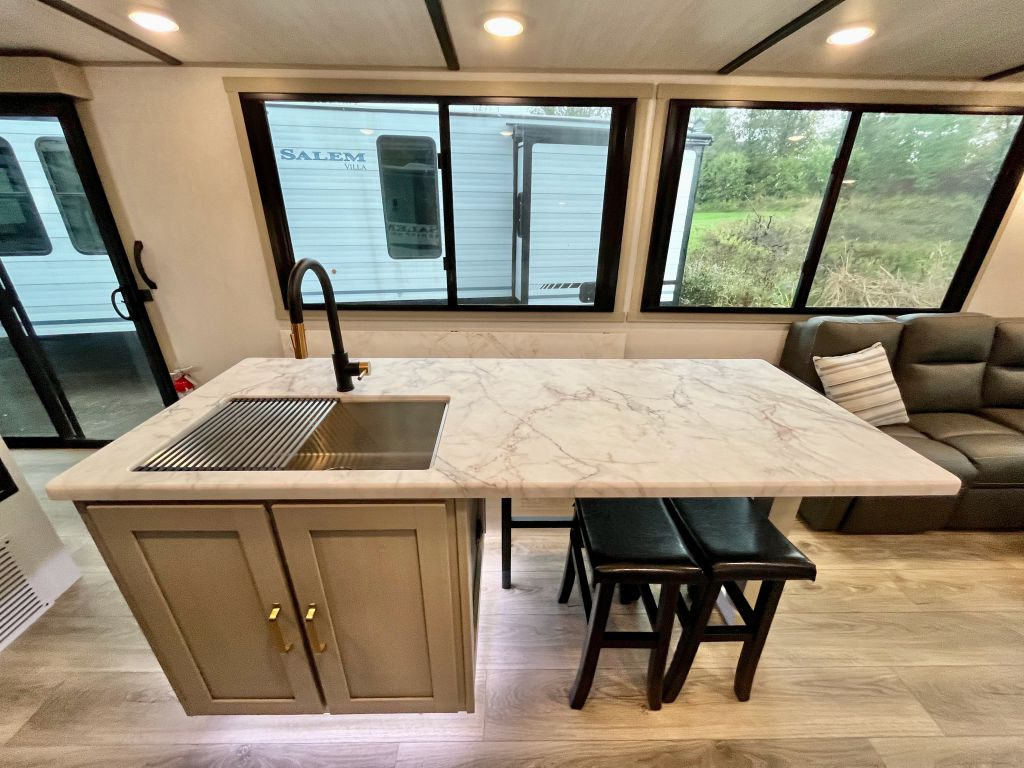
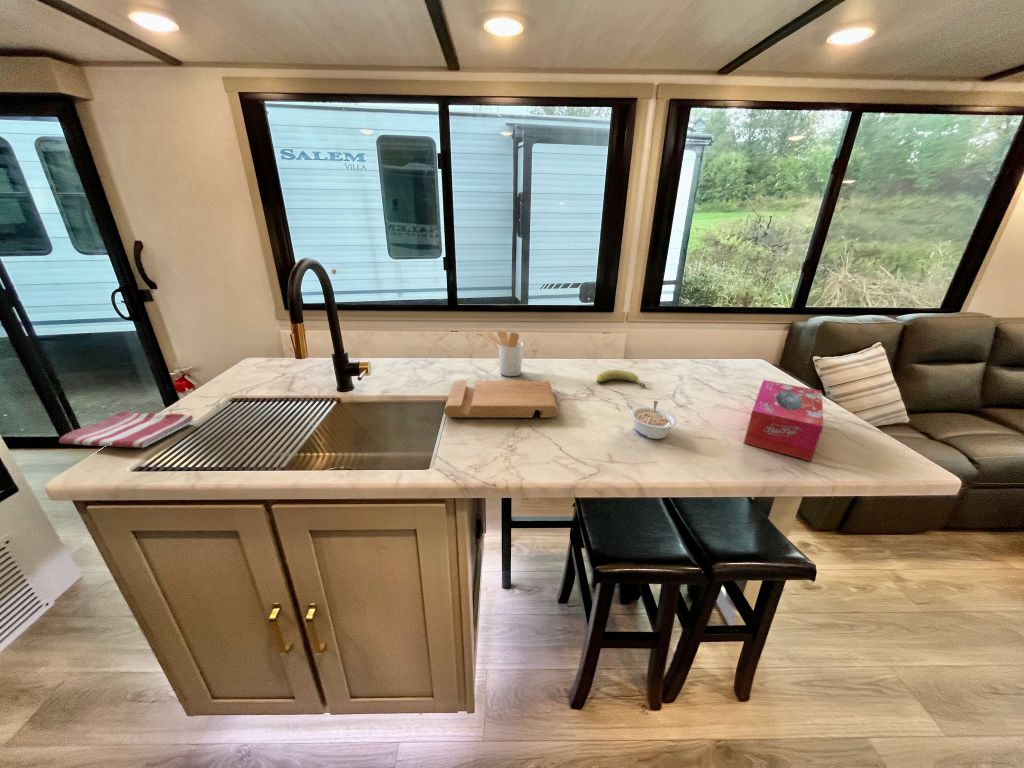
+ legume [629,400,678,440]
+ fruit [596,369,646,388]
+ cutting board [443,380,559,419]
+ tissue box [743,379,824,462]
+ dish towel [58,410,195,448]
+ utensil holder [486,329,524,377]
